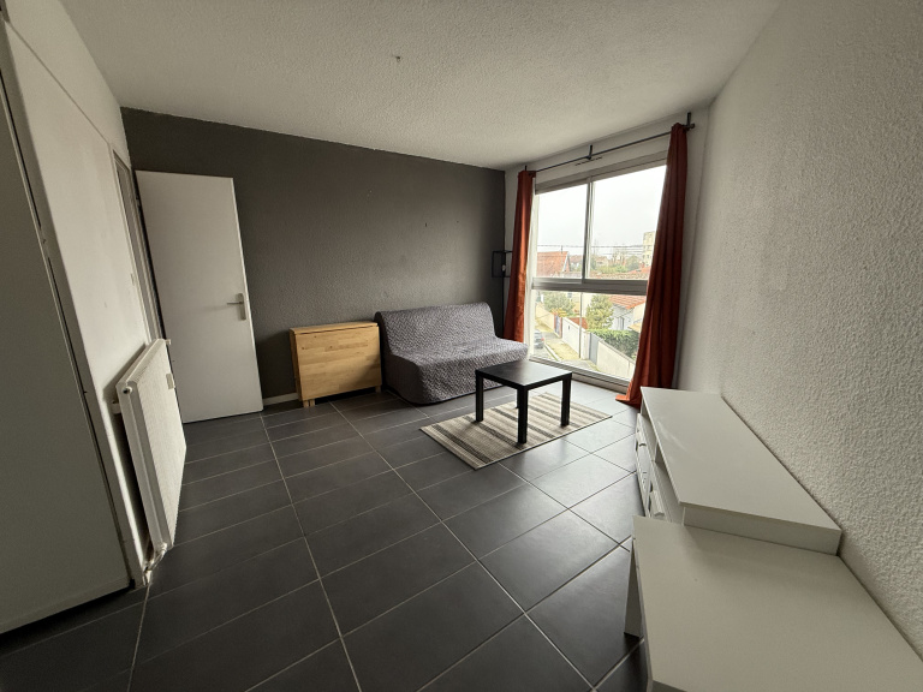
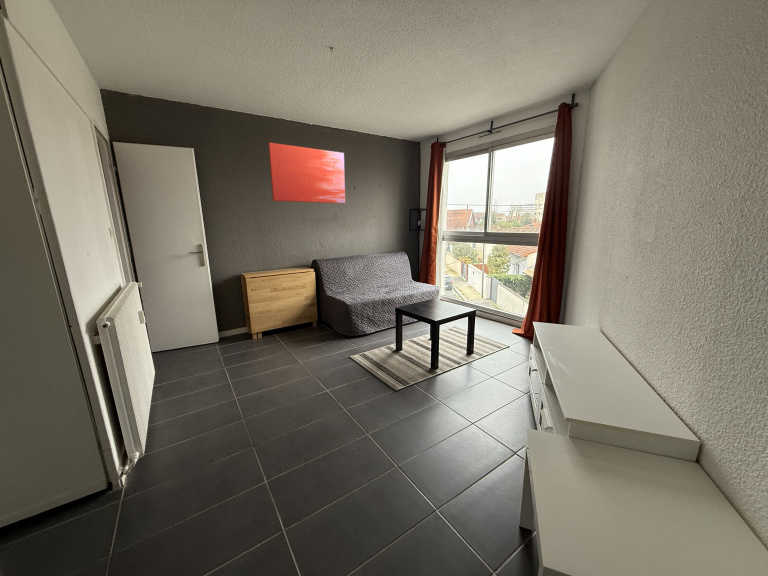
+ wall art [267,142,346,204]
